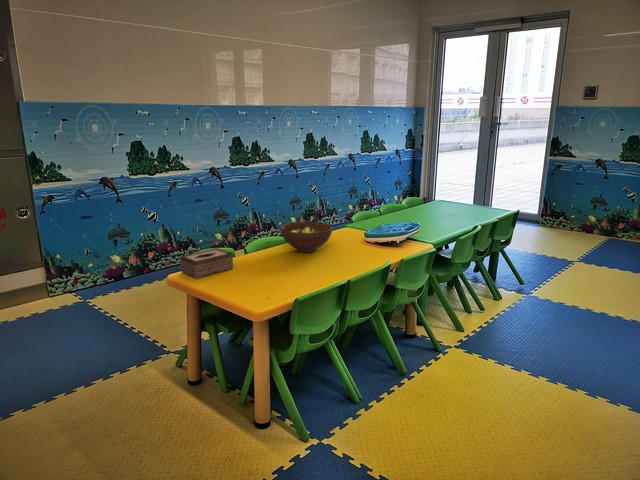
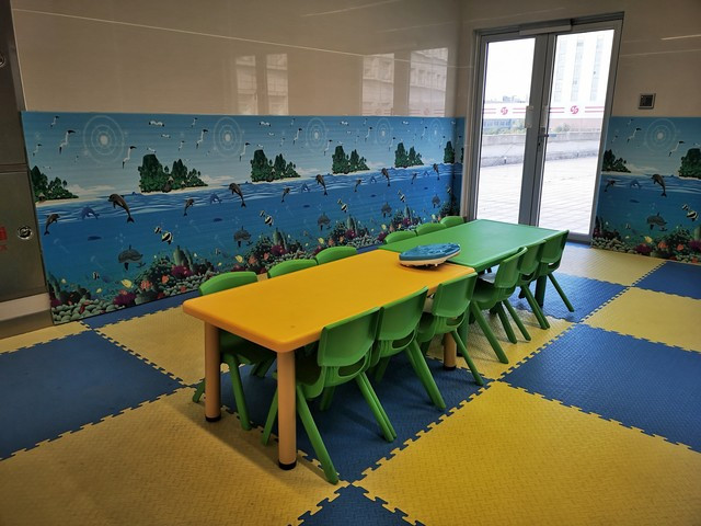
- fruit bowl [279,221,333,253]
- tissue box [179,247,234,280]
